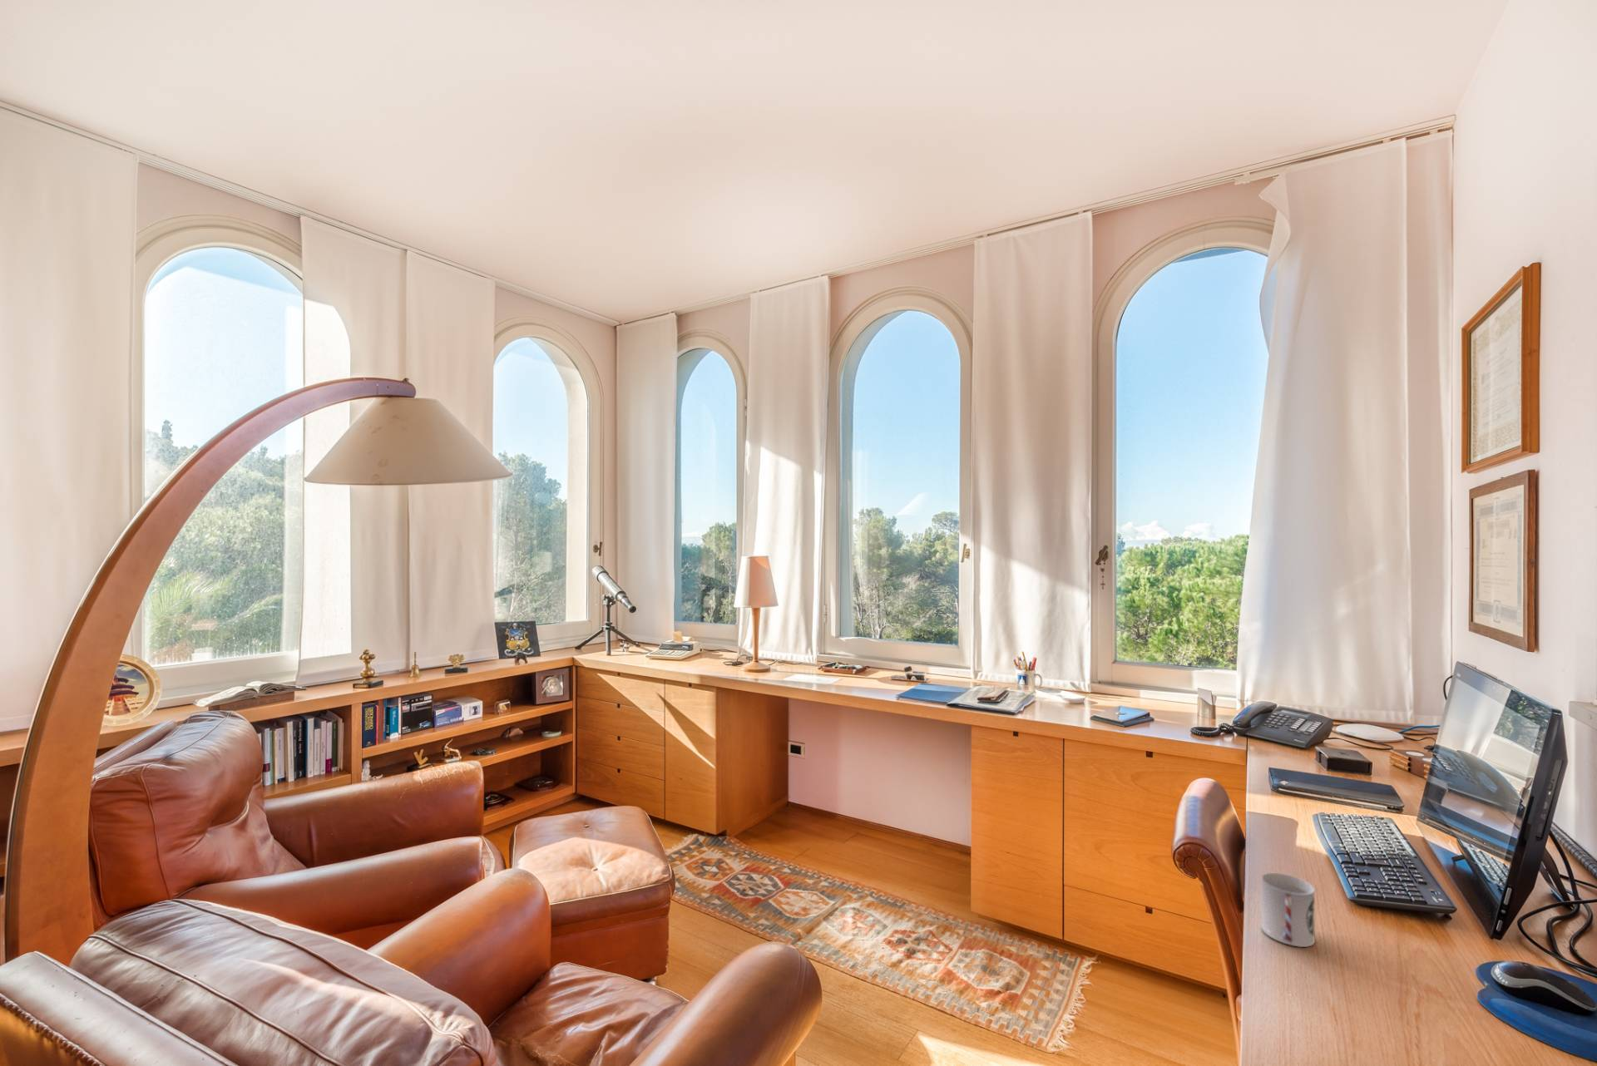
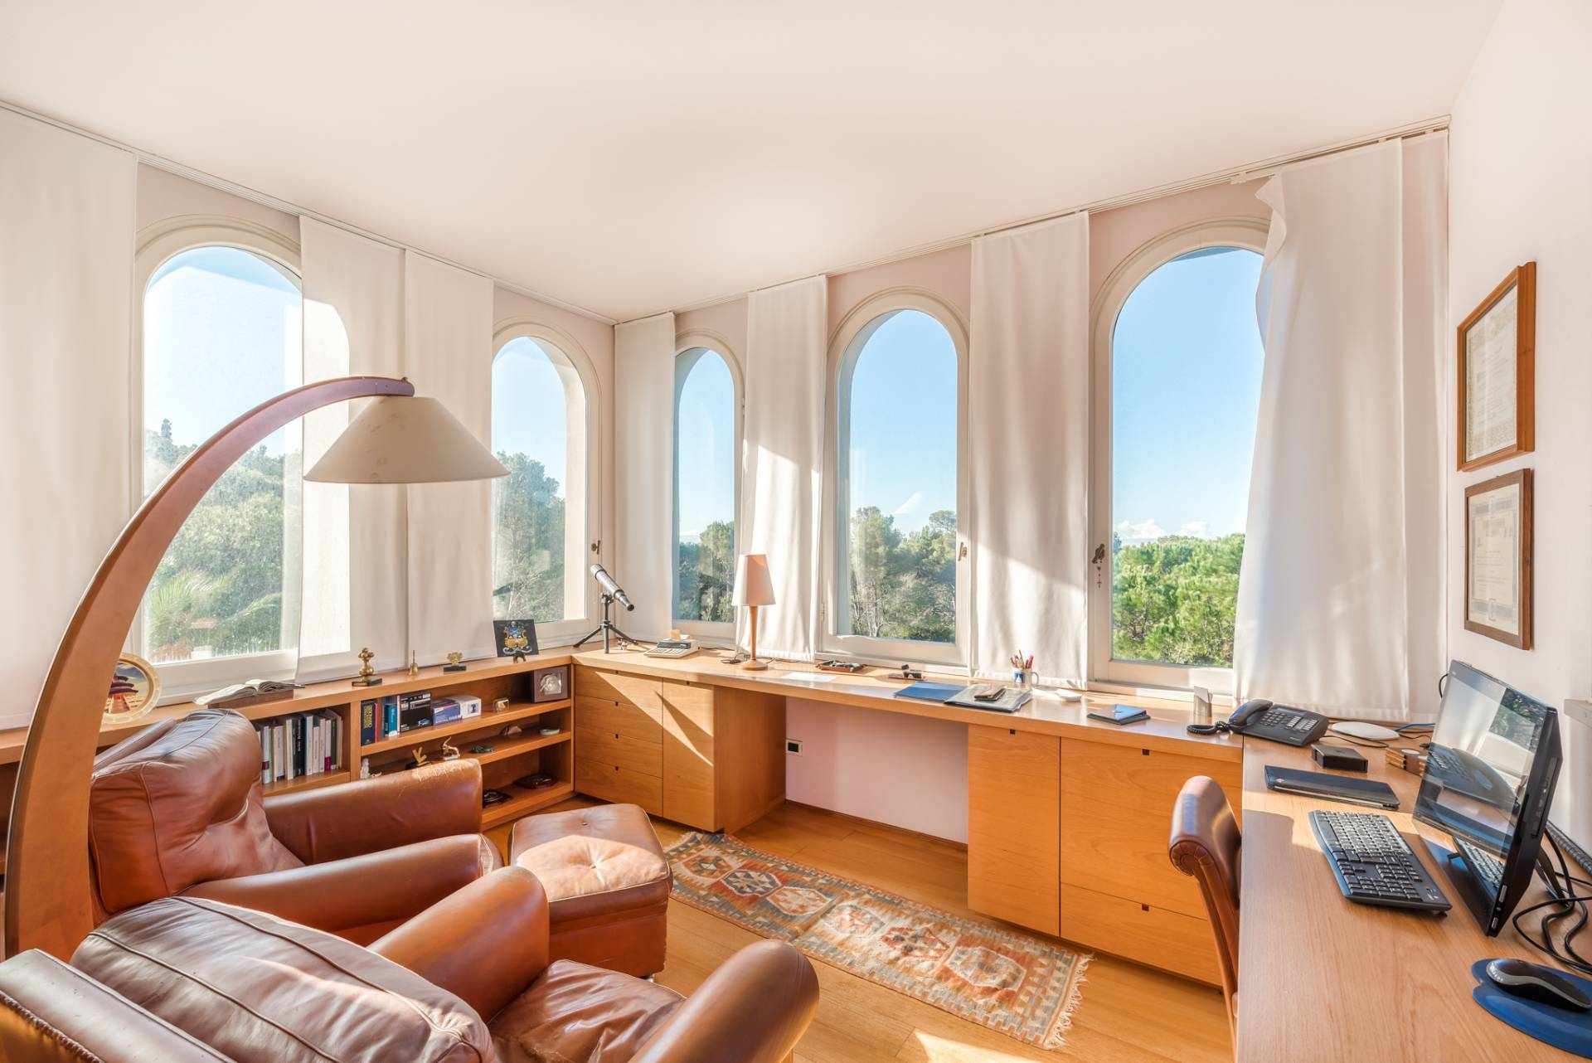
- cup [1261,872,1315,948]
